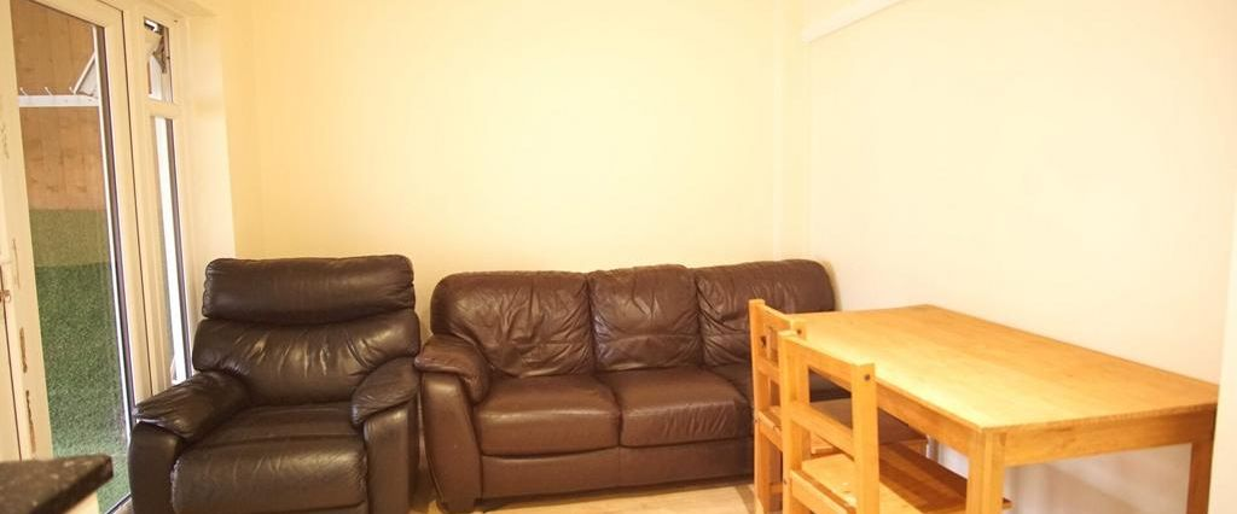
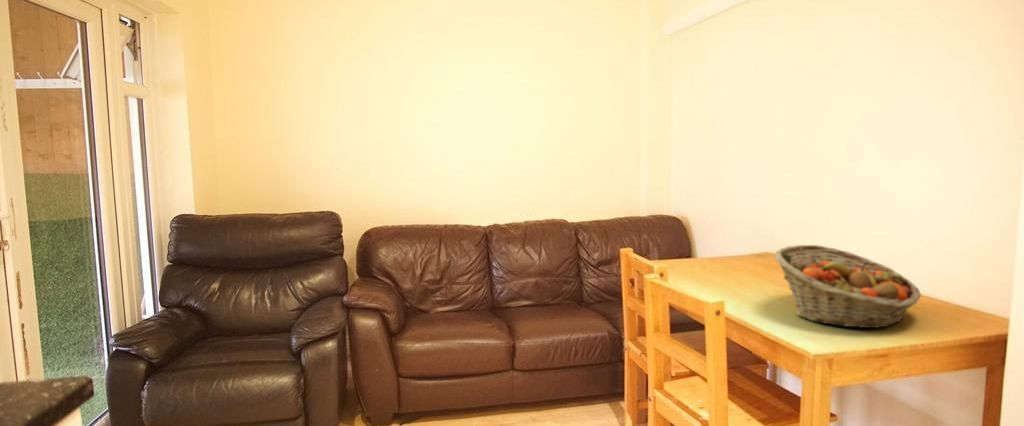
+ fruit basket [773,244,922,329]
